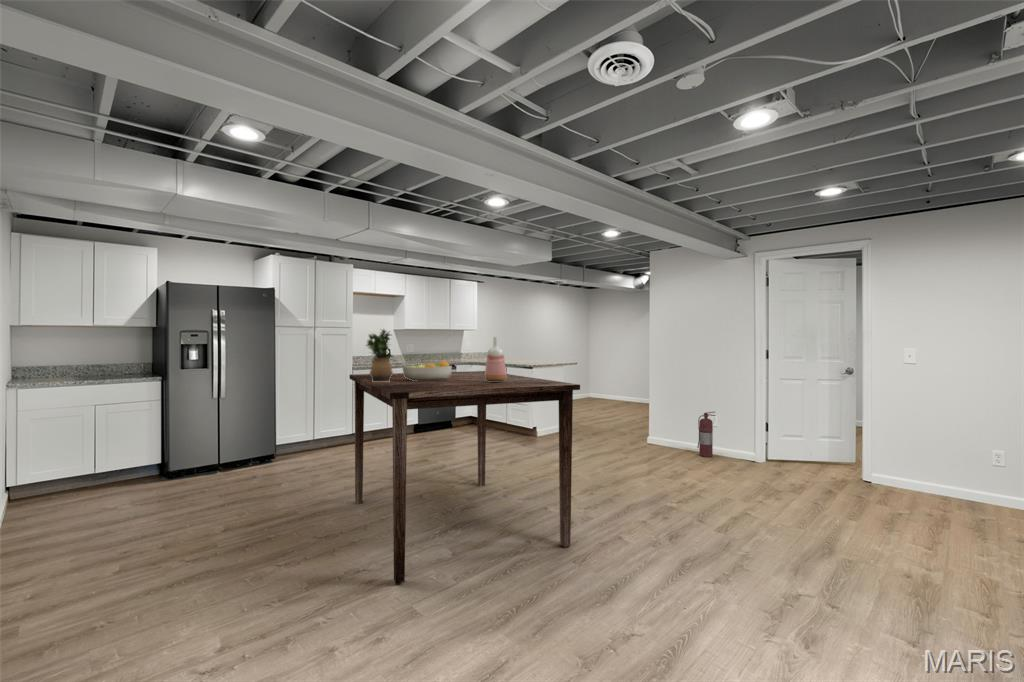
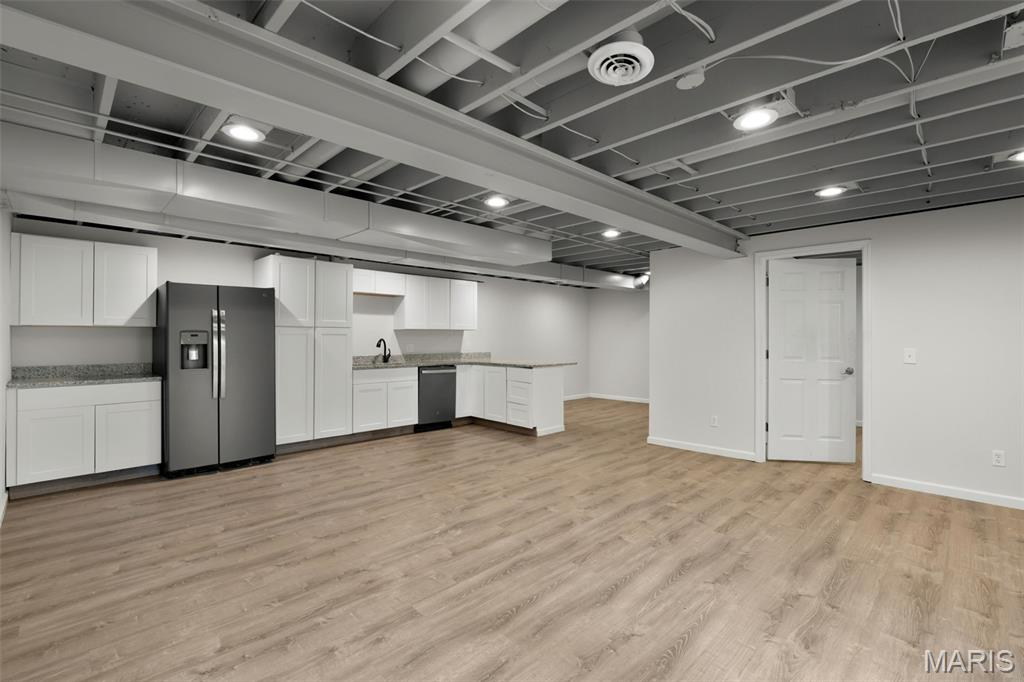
- fire extinguisher [696,411,717,458]
- dining table [349,370,581,584]
- potted plant [365,328,395,382]
- fruit bowl [402,359,453,381]
- vase [484,336,507,382]
